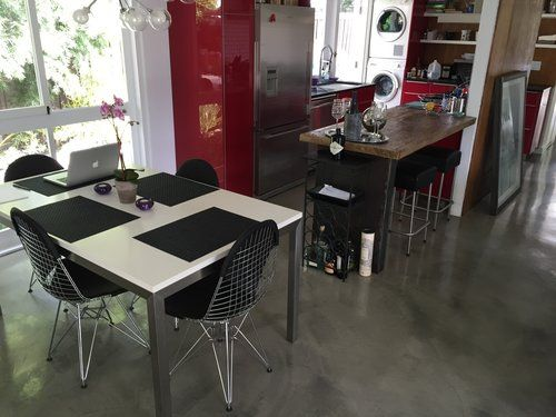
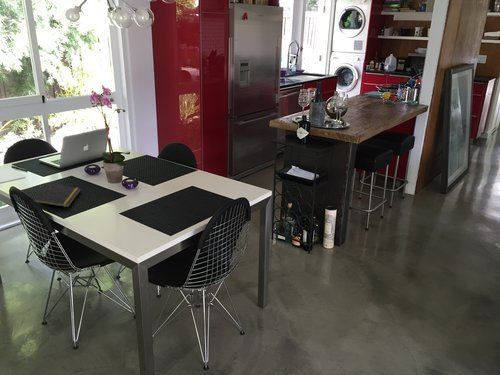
+ notepad [32,182,82,208]
